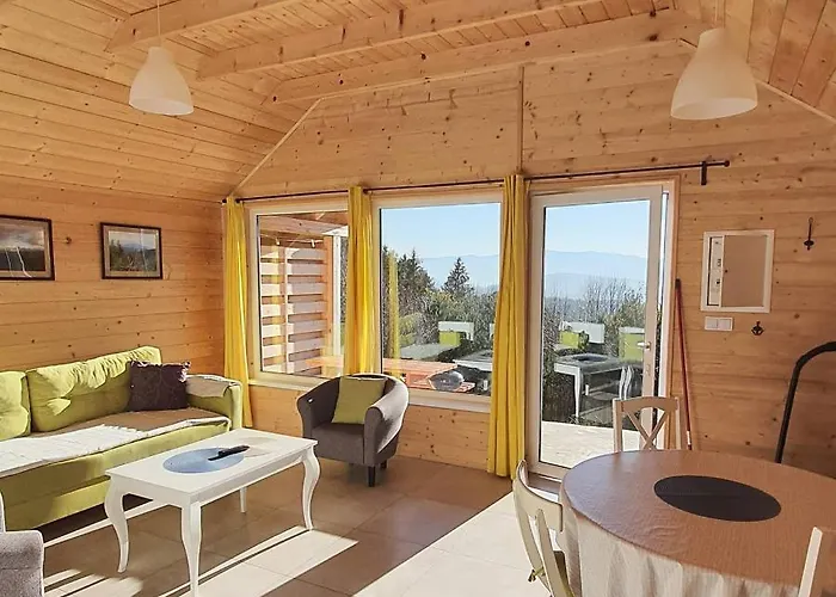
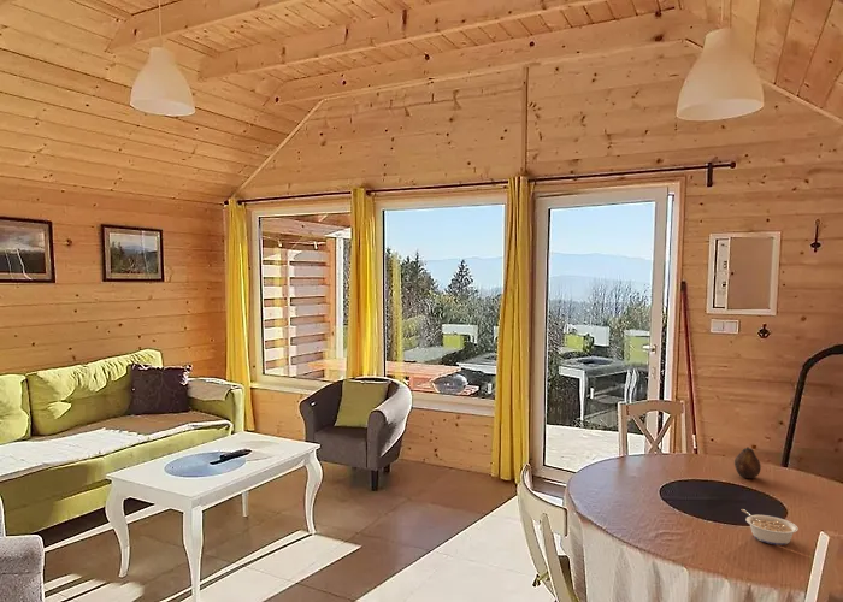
+ fruit [733,445,762,479]
+ legume [741,508,800,547]
